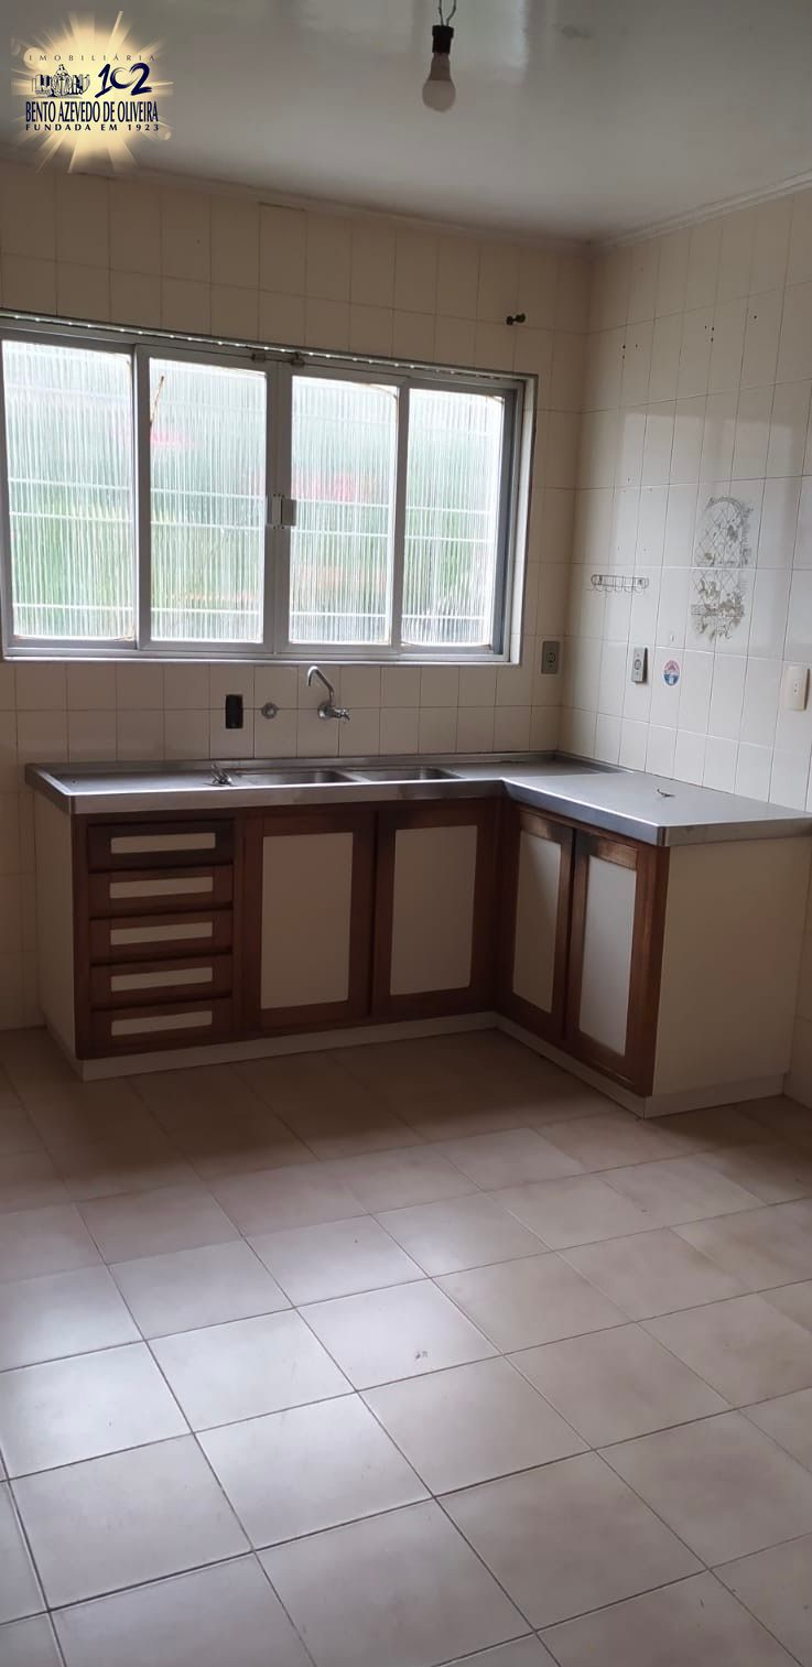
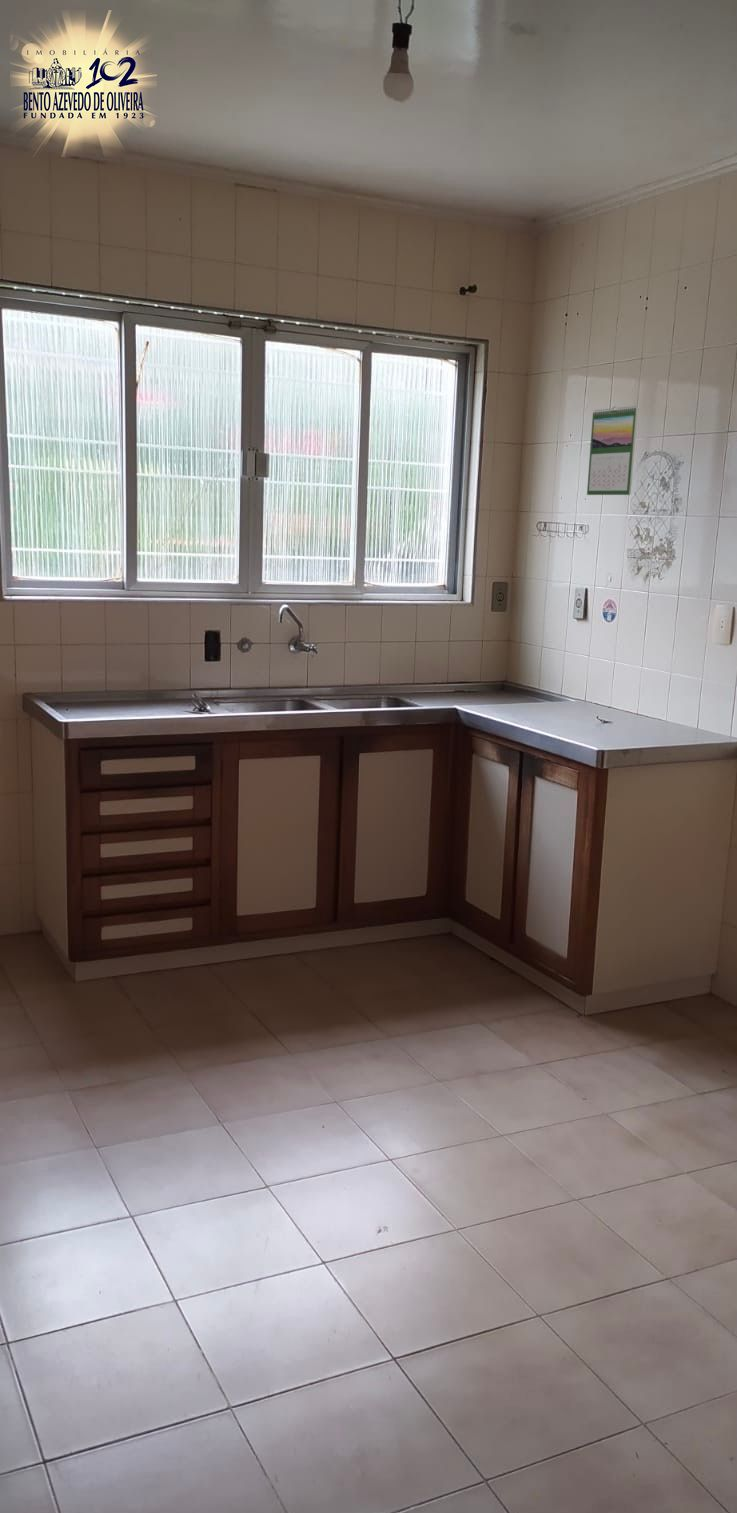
+ calendar [586,405,639,496]
